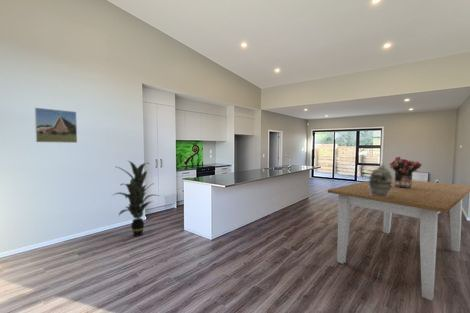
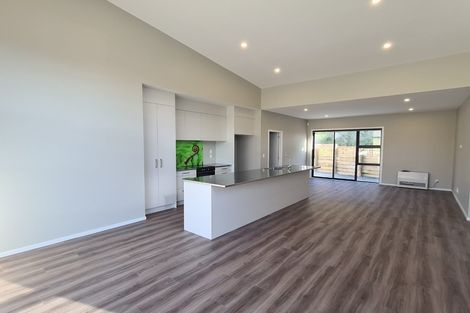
- bouquet [388,156,423,188]
- decorative urn [368,163,394,197]
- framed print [34,107,78,144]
- indoor plant [112,159,160,238]
- table [327,178,470,301]
